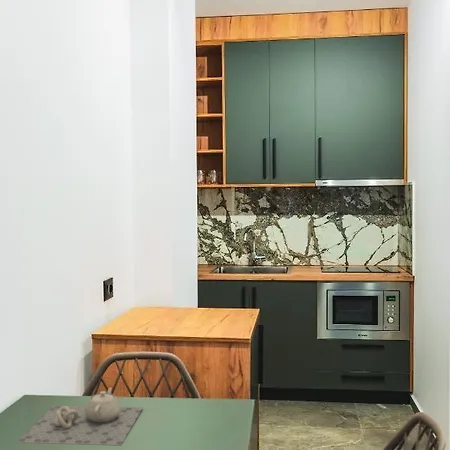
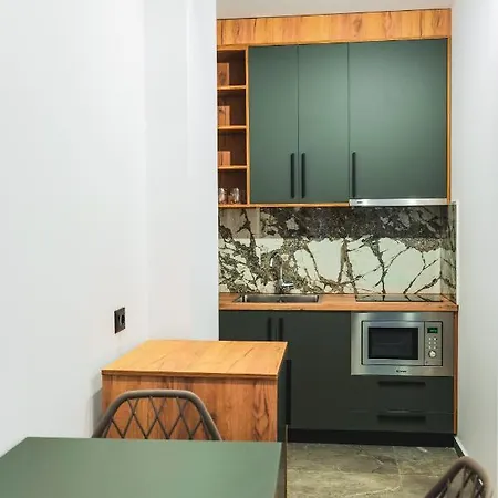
- teapot [17,387,144,446]
